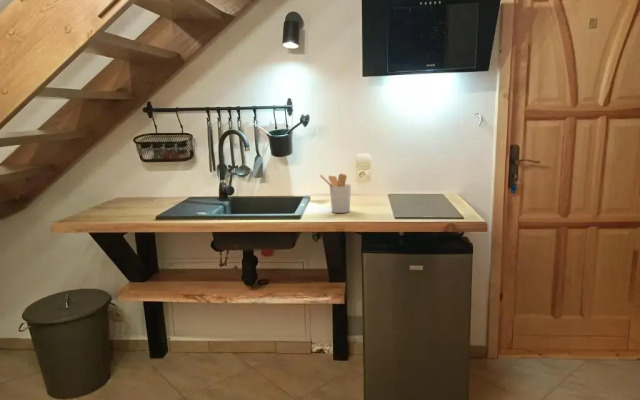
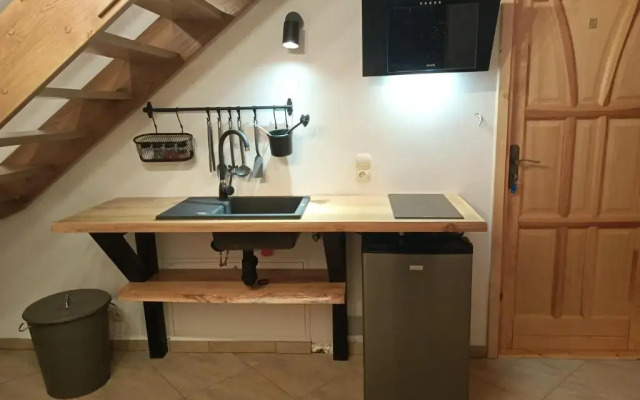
- utensil holder [319,173,352,214]
